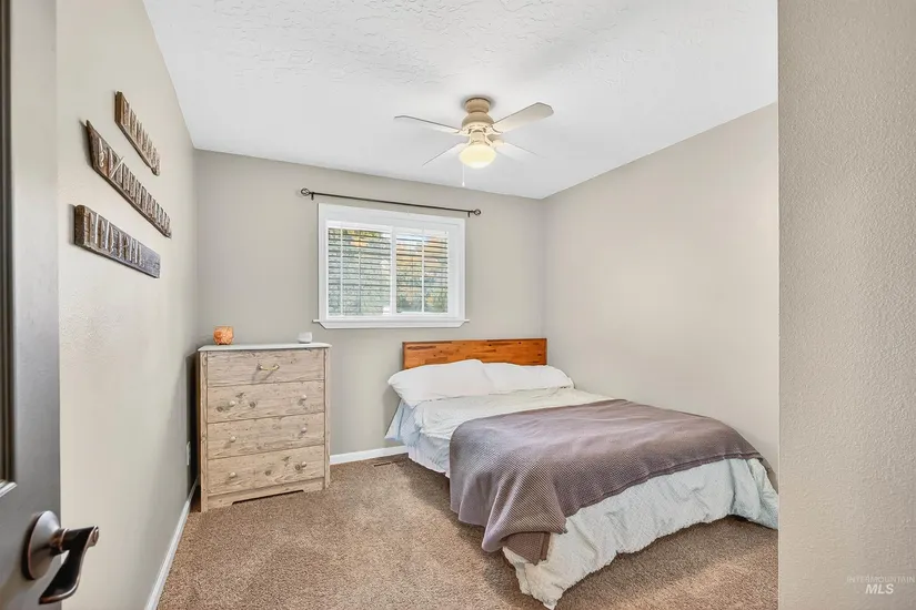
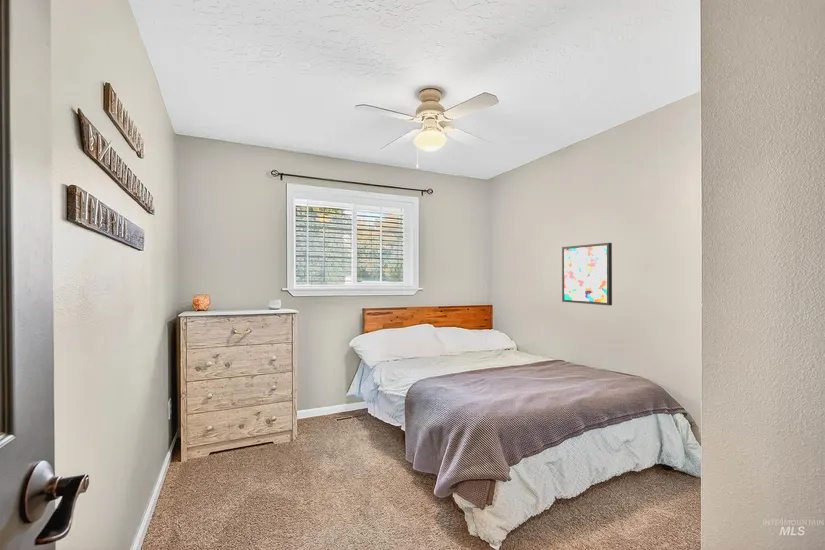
+ wall art [561,242,613,306]
